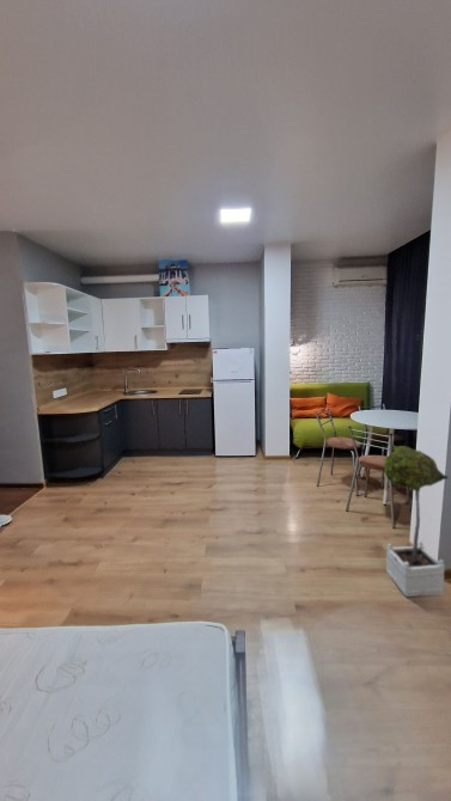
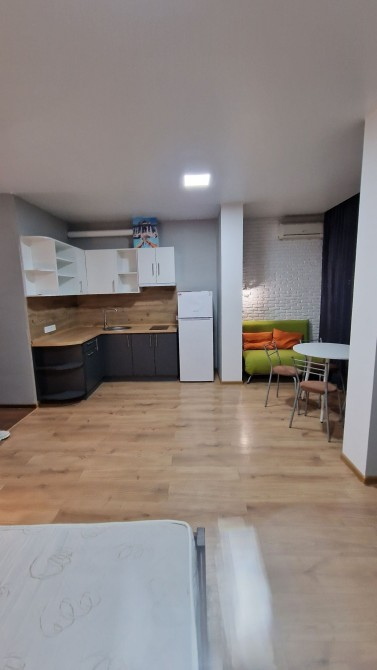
- potted tree [383,444,450,598]
